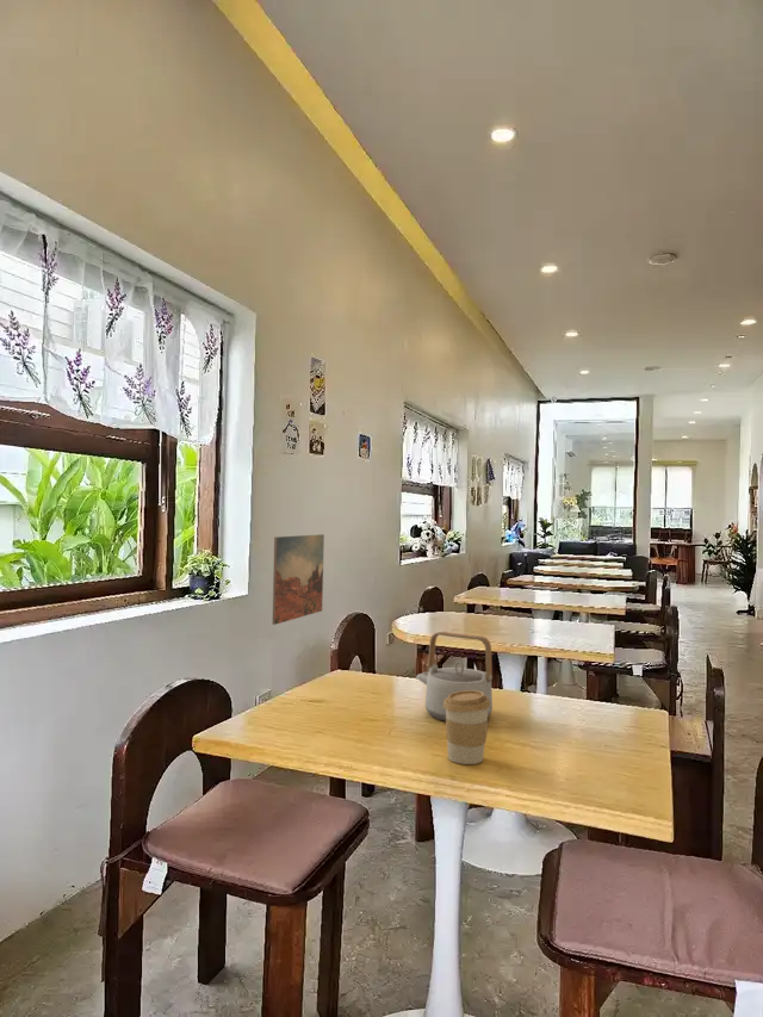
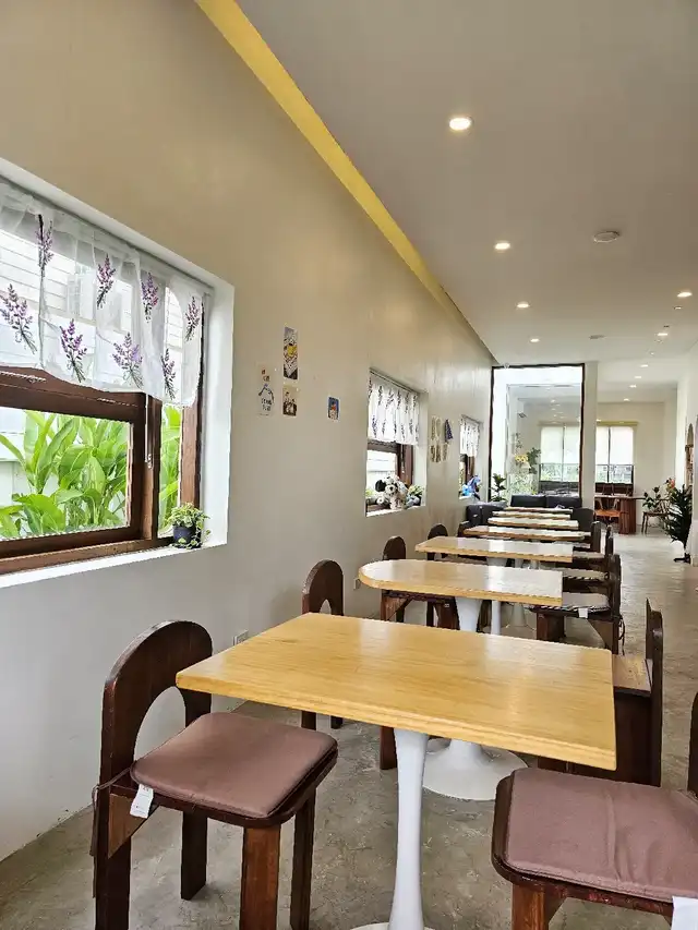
- wall art [272,533,325,626]
- coffee cup [443,690,490,765]
- teapot [415,631,494,723]
